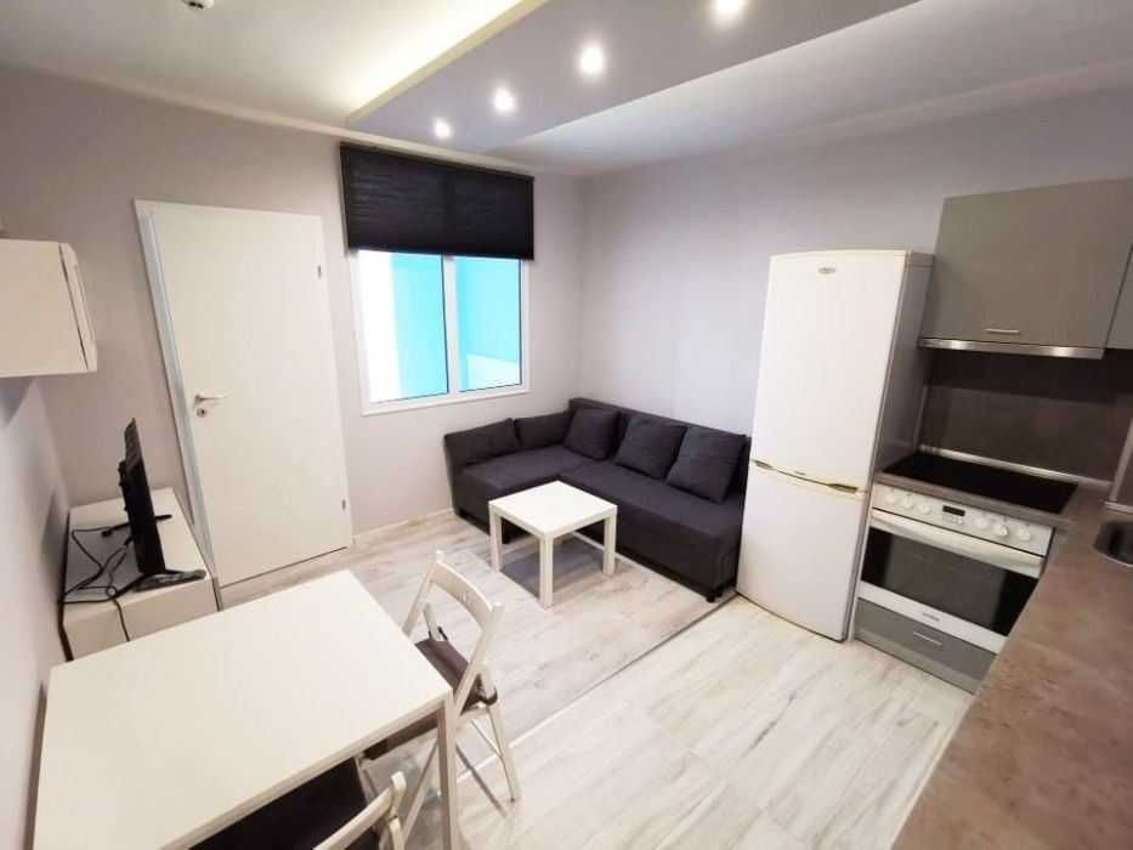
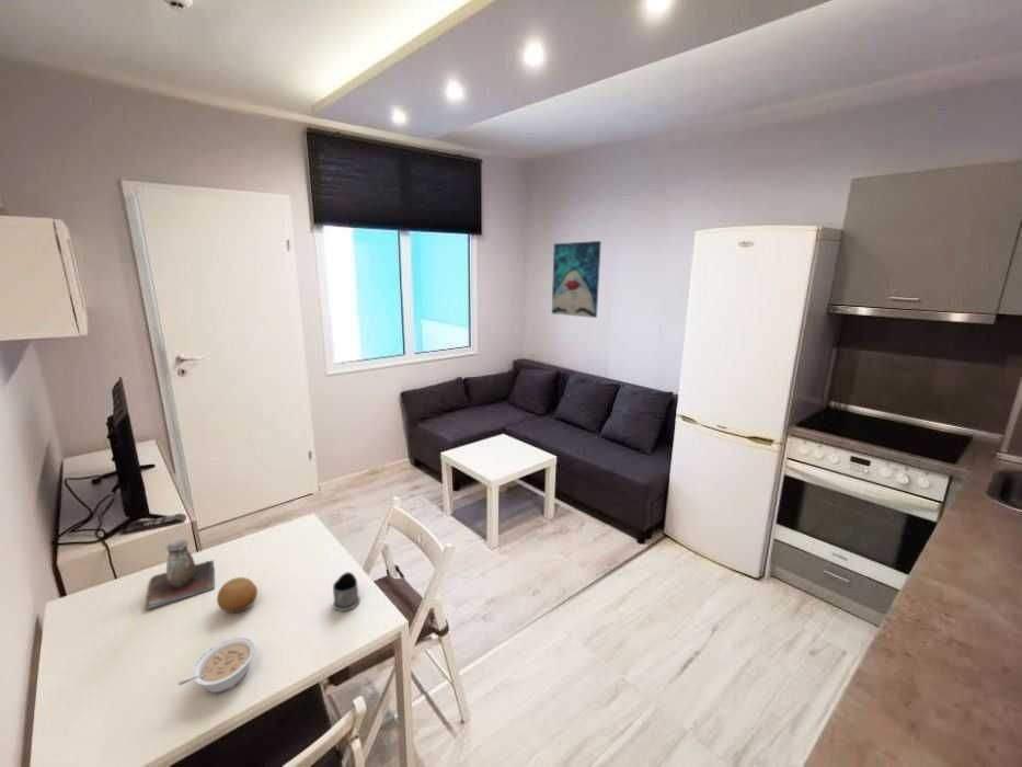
+ legume [177,636,256,695]
+ wall art [551,240,602,319]
+ fruit [216,576,259,614]
+ tea glass holder [332,571,361,613]
+ decorative vase [143,538,216,610]
